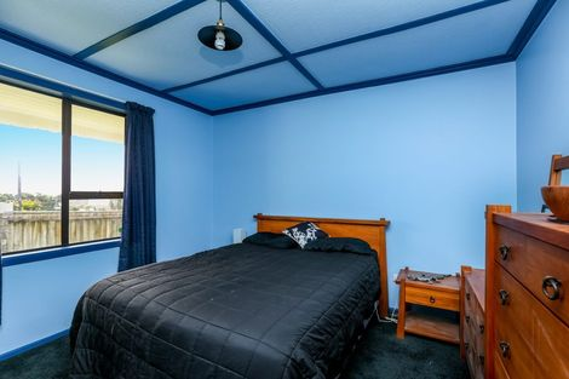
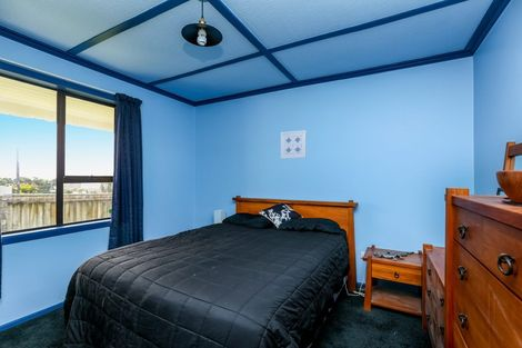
+ wall art [280,129,308,160]
